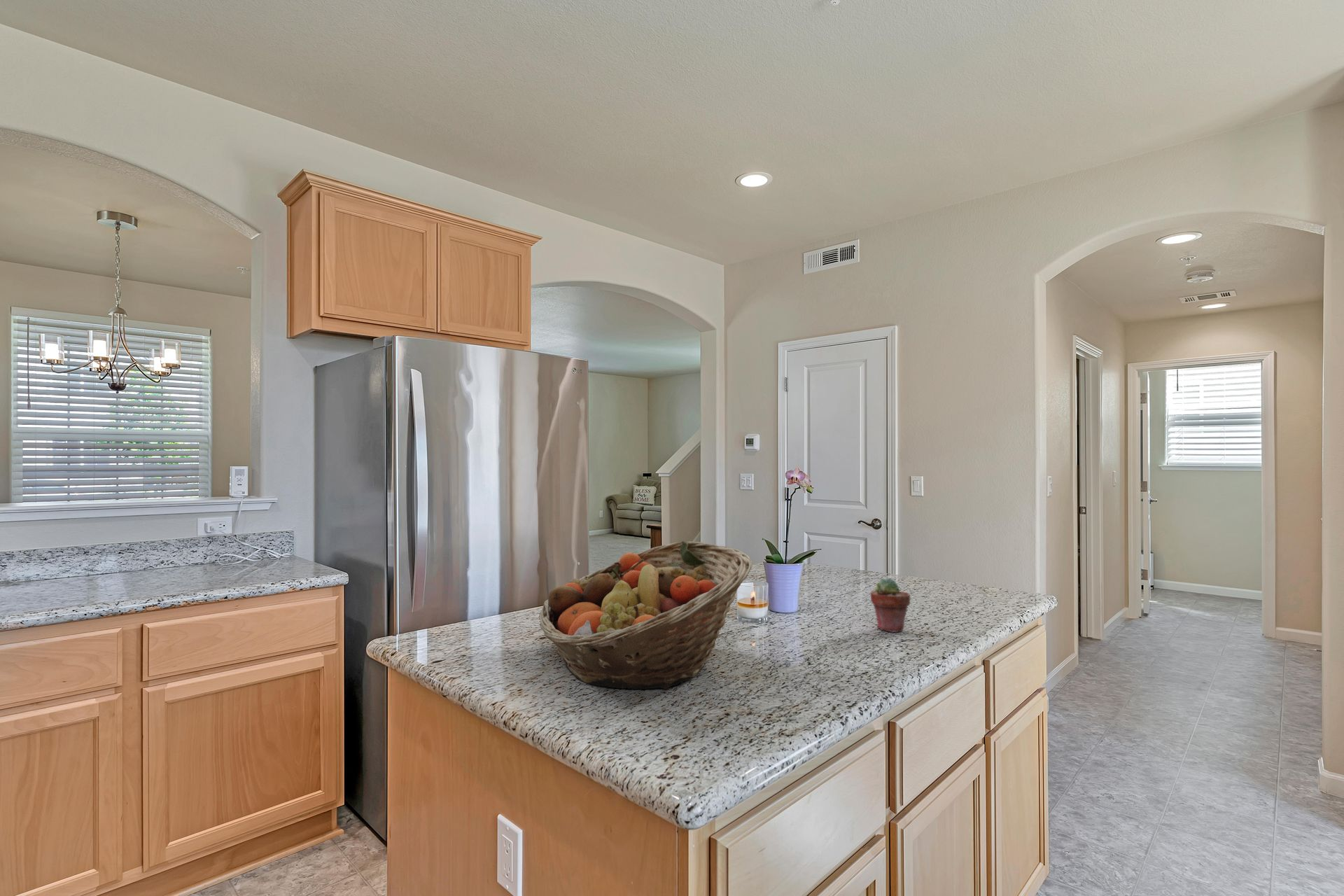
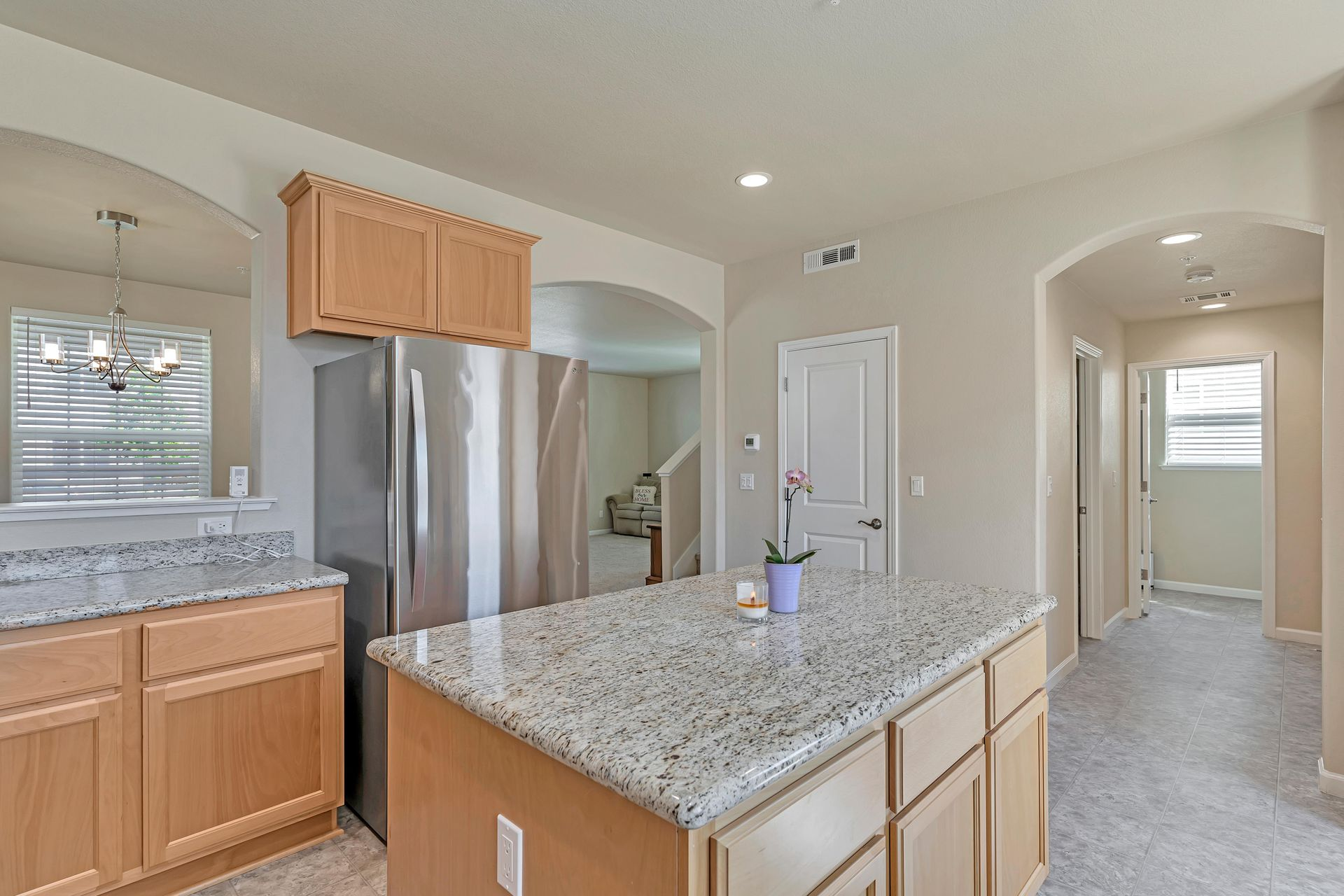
- fruit basket [538,540,753,690]
- potted succulent [869,577,911,633]
